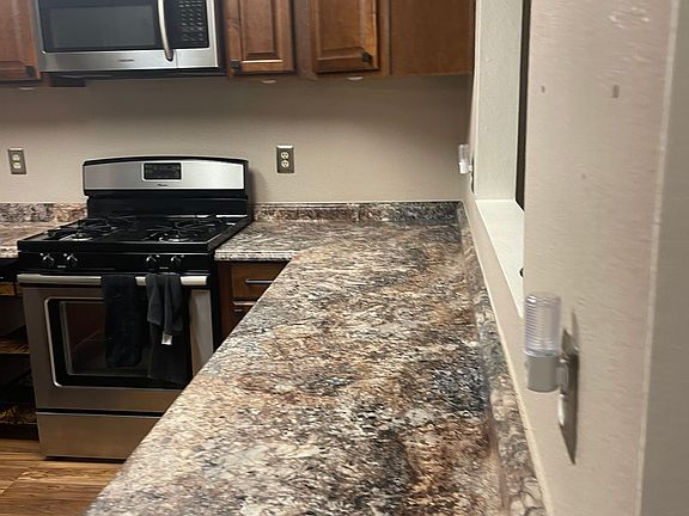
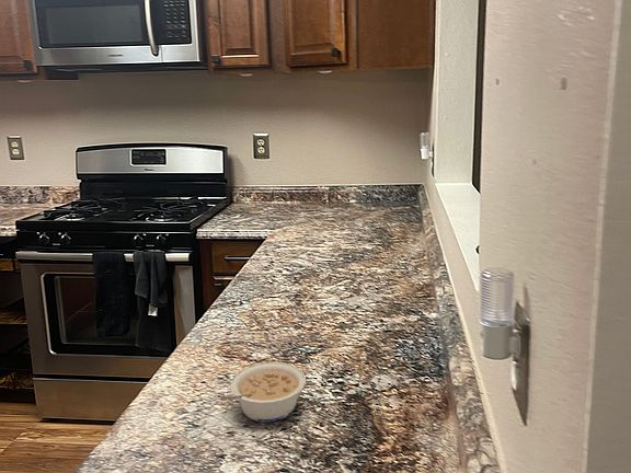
+ legume [223,361,307,424]
